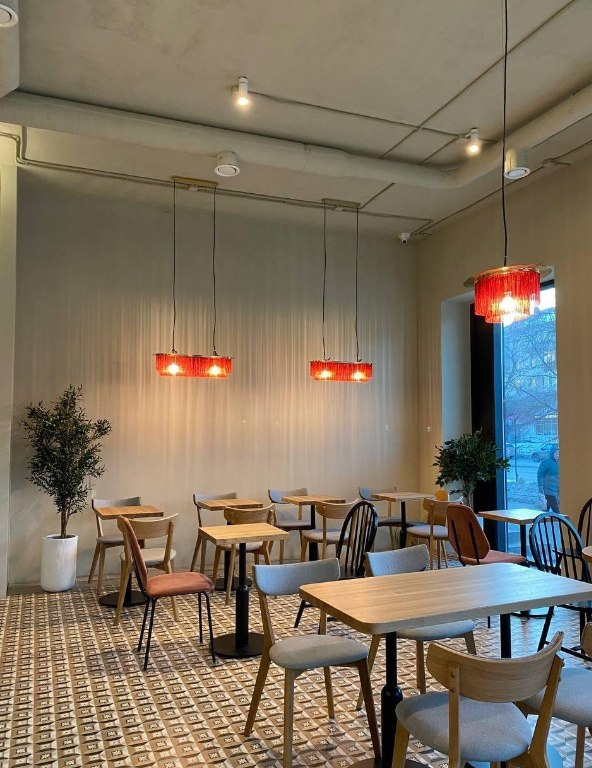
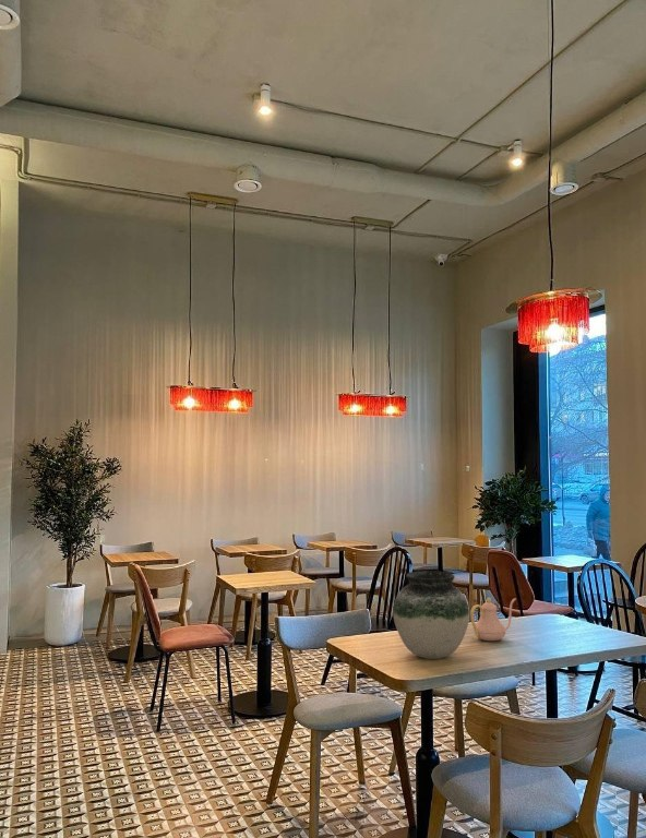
+ vase [392,570,470,660]
+ teapot [469,597,517,642]
